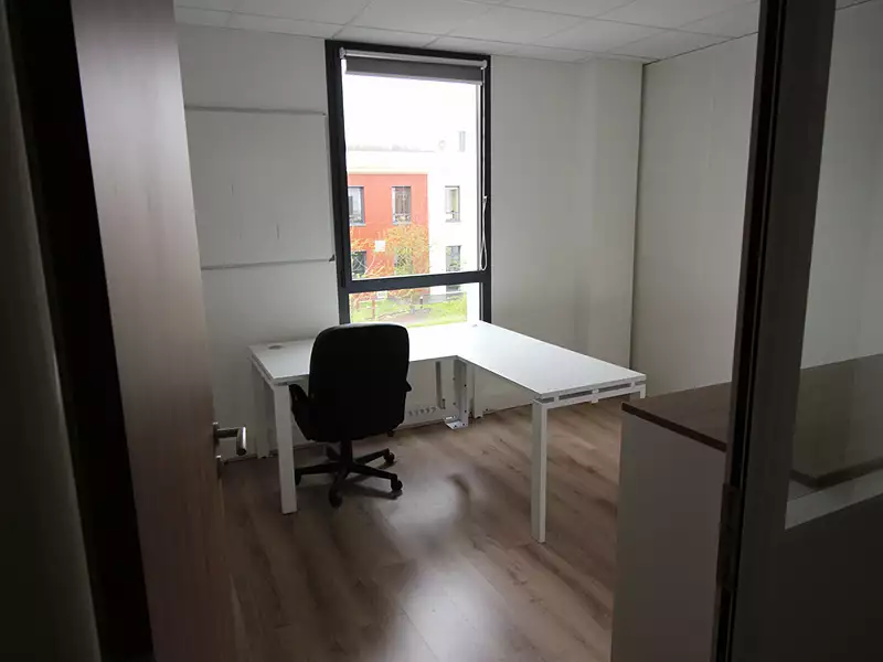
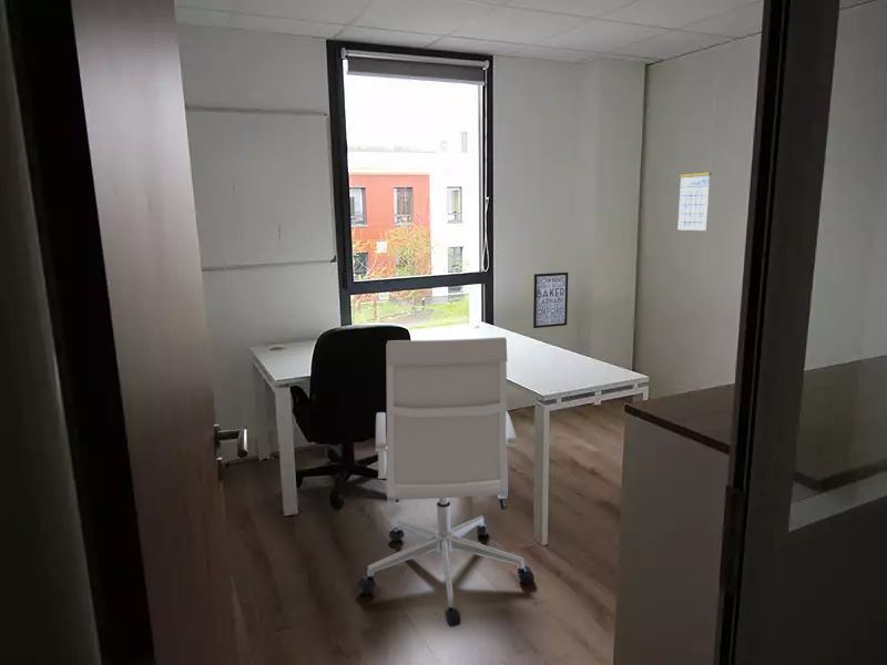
+ wall art [532,272,569,329]
+ chair [357,336,536,628]
+ calendar [676,160,712,232]
